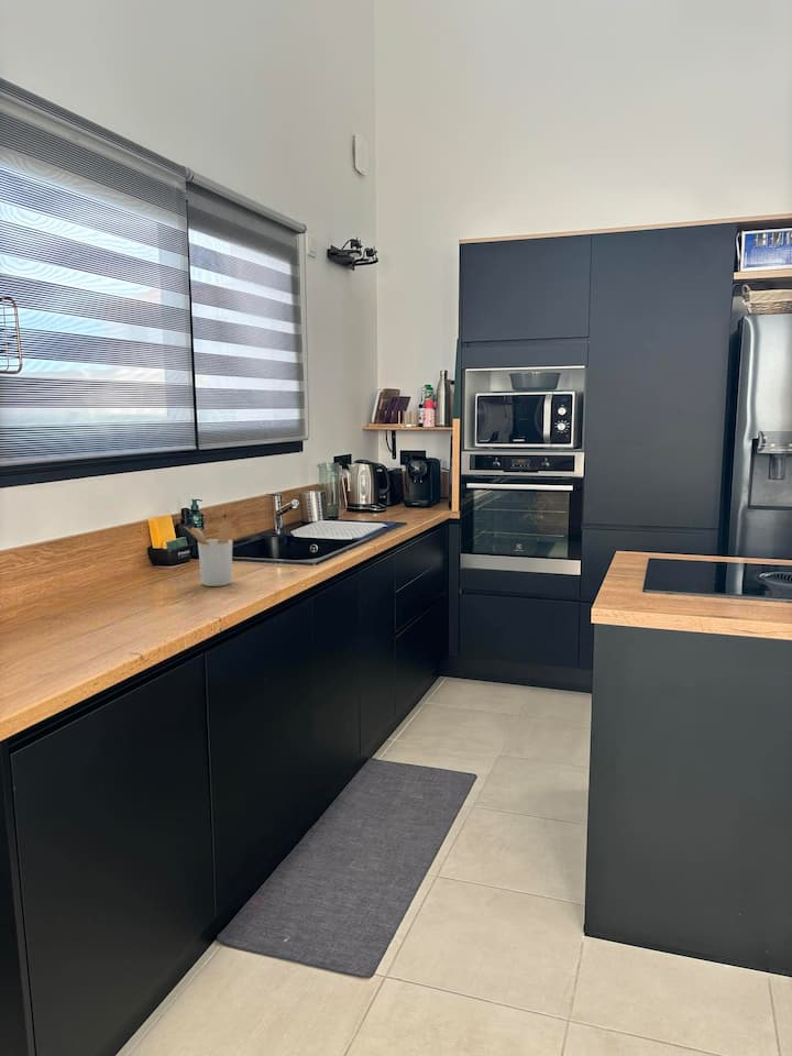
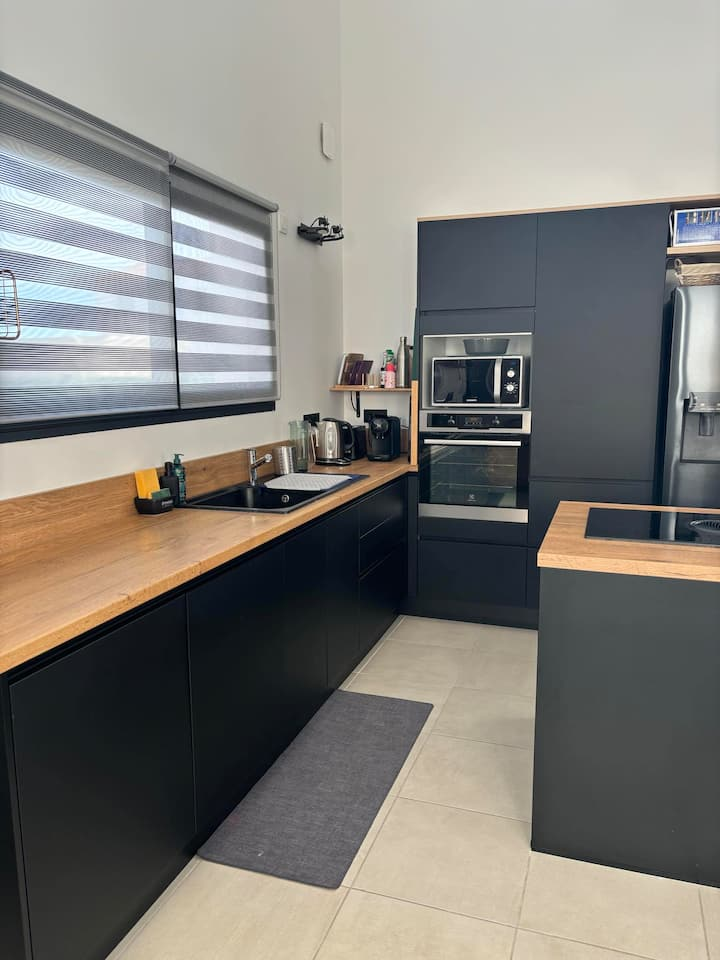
- utensil holder [184,521,233,587]
